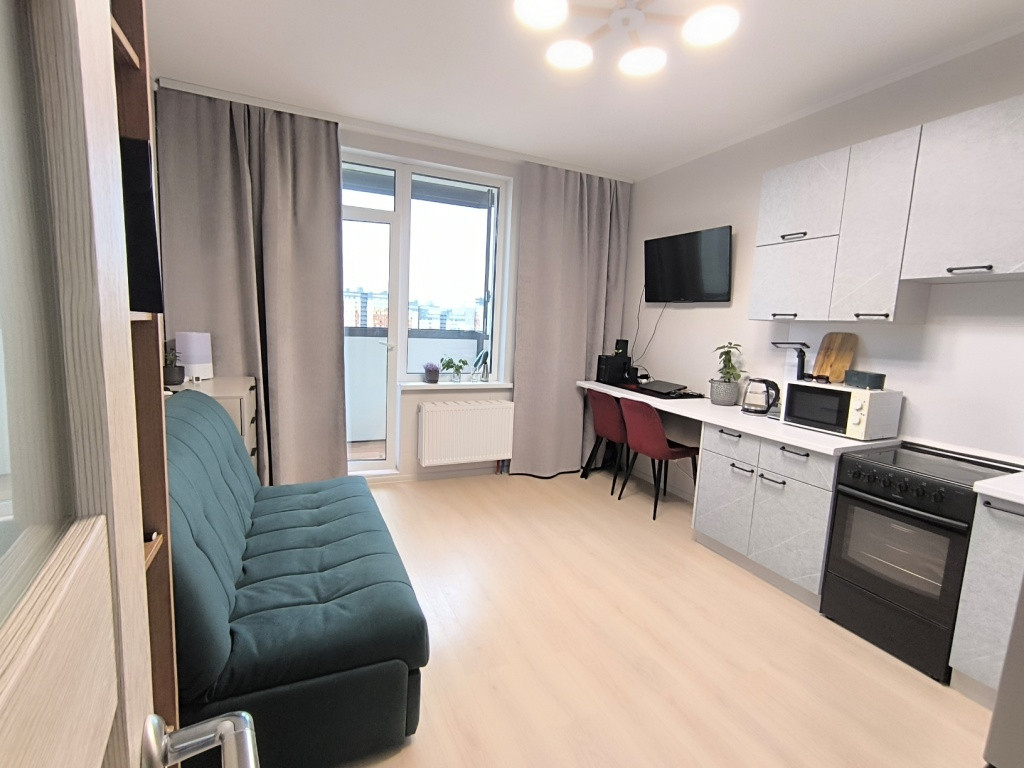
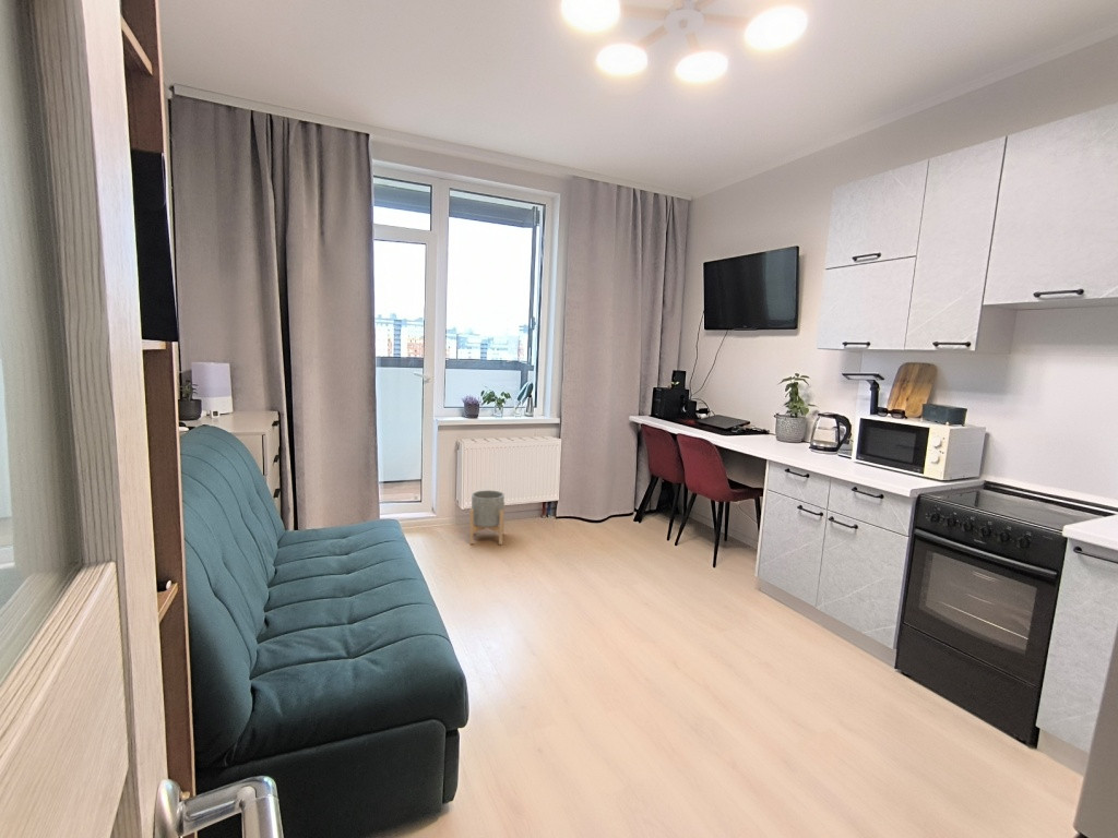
+ planter [468,489,506,546]
